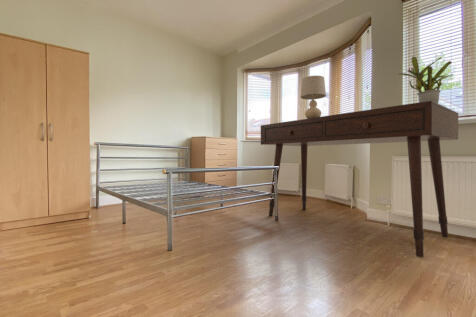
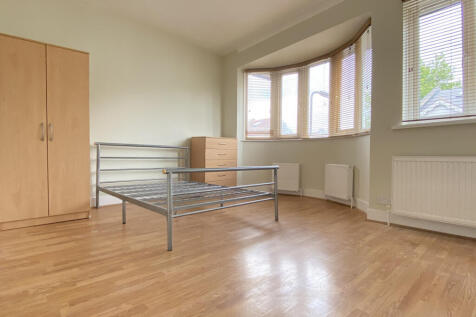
- potted plant [399,56,453,104]
- desk [260,101,459,258]
- table lamp [300,75,327,119]
